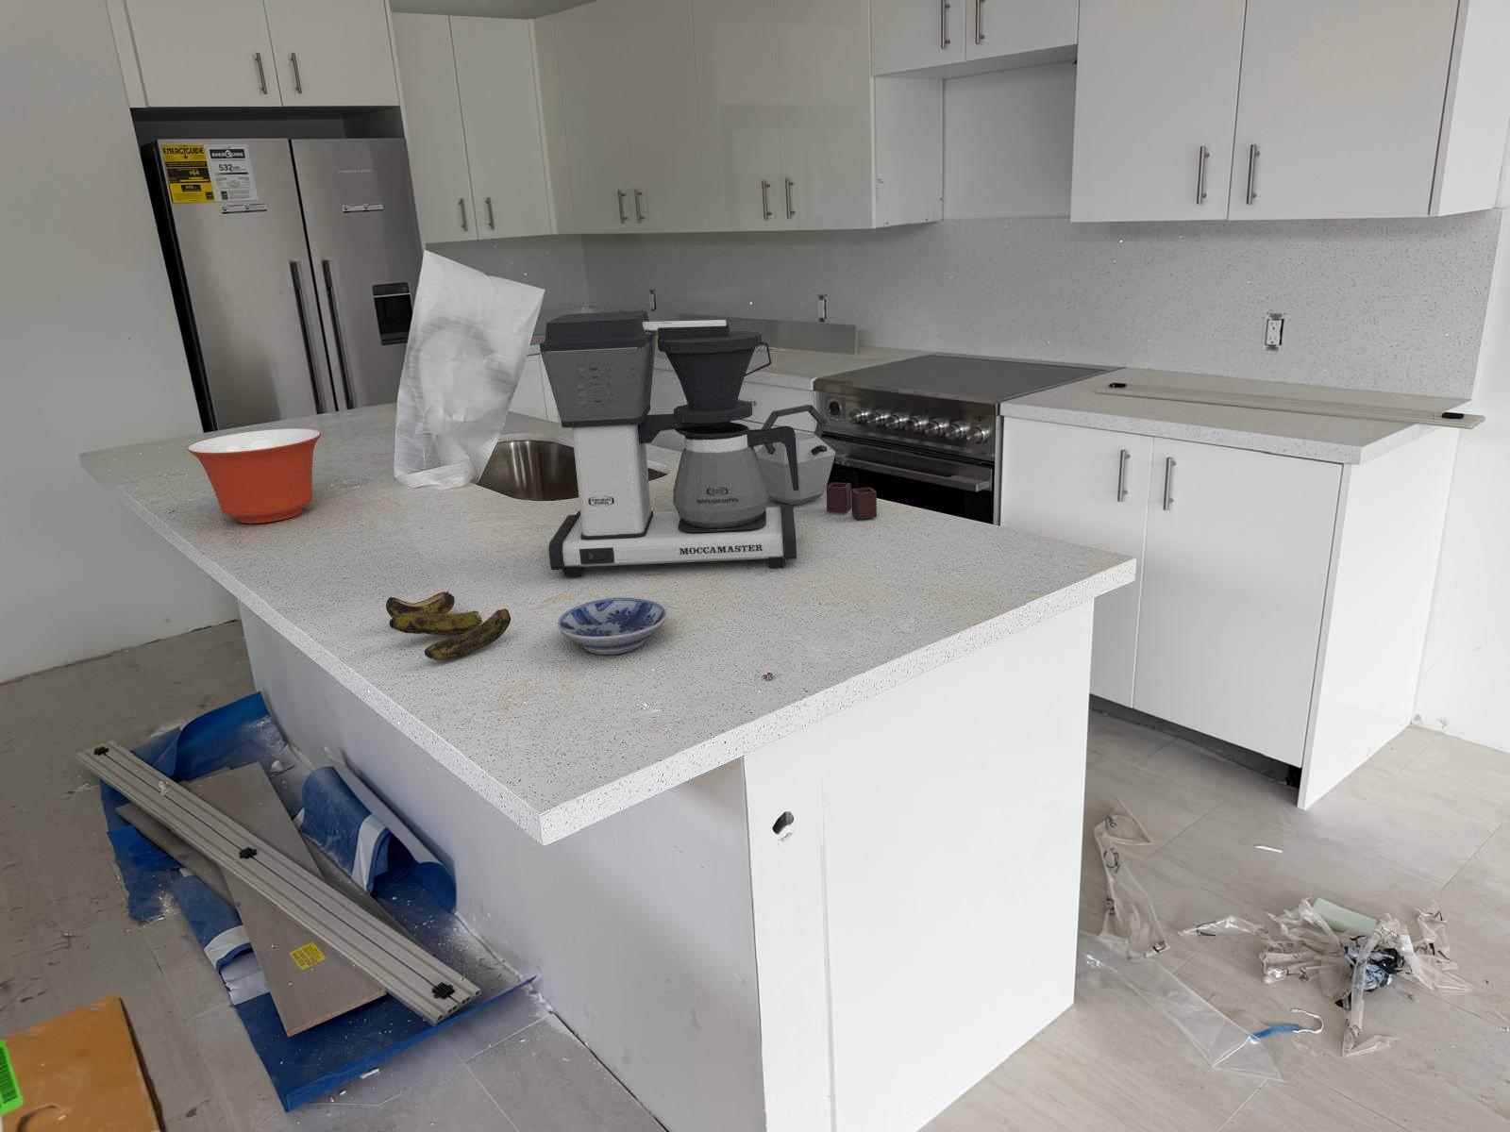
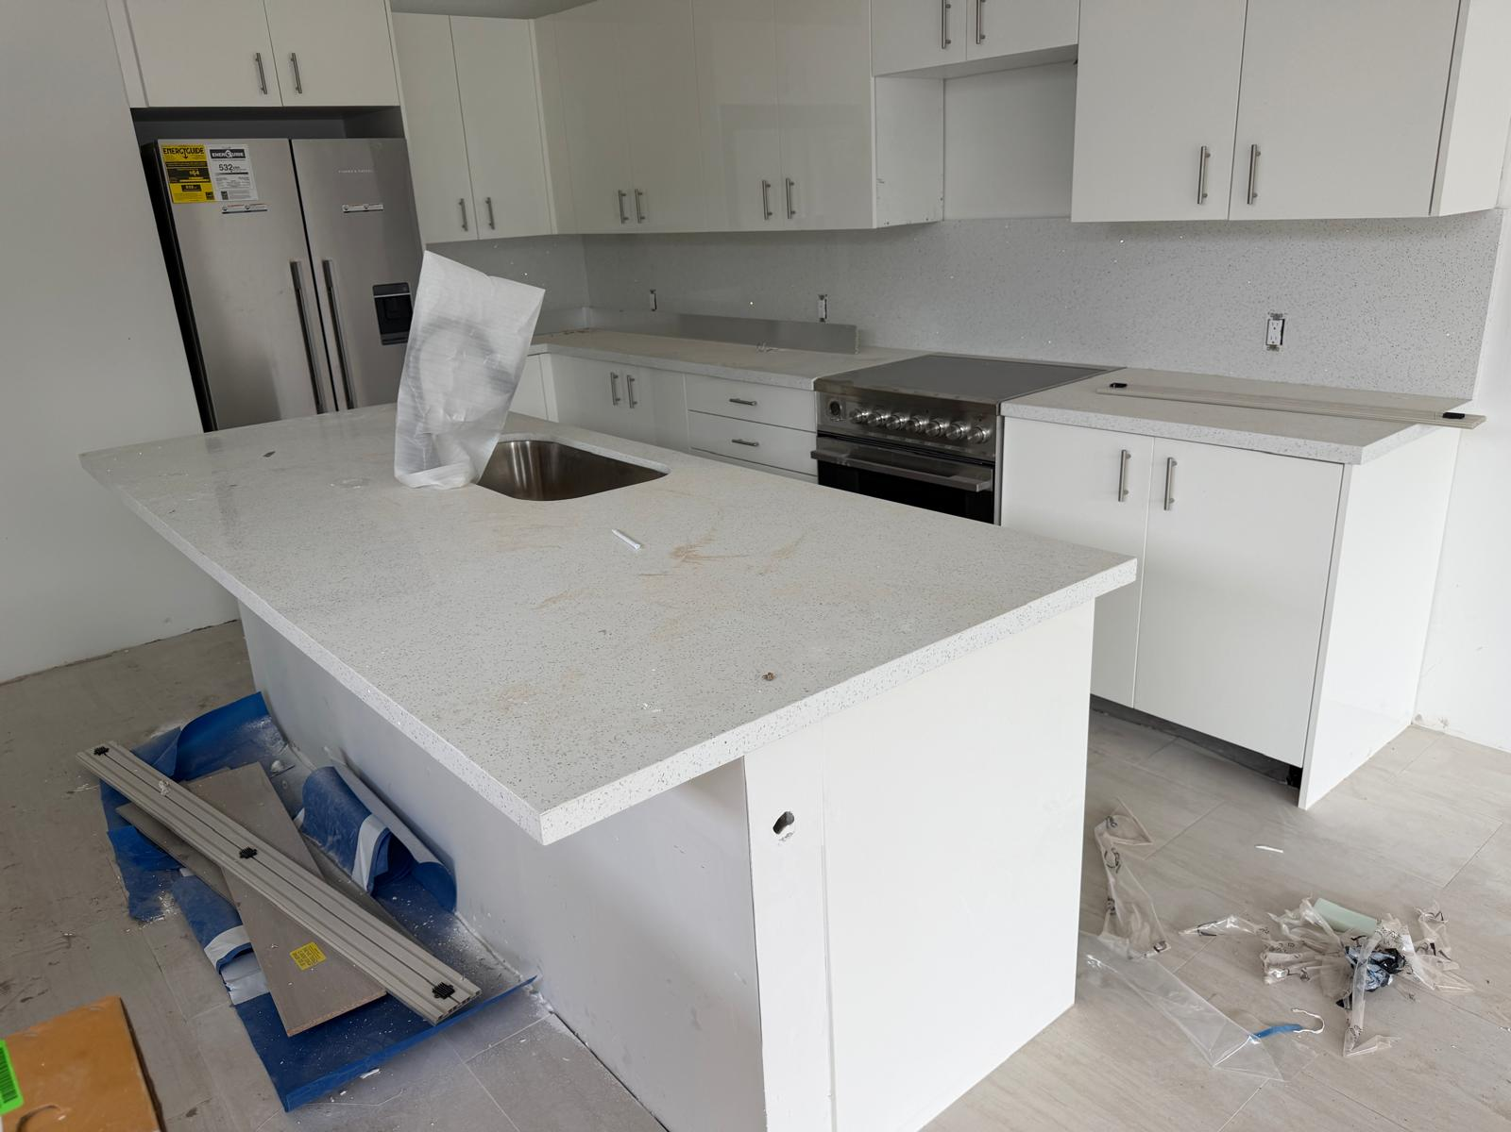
- mixing bowl [187,428,322,524]
- kettle [755,404,877,520]
- coffee maker [539,309,799,578]
- banana [385,591,511,661]
- bowl [556,596,667,655]
